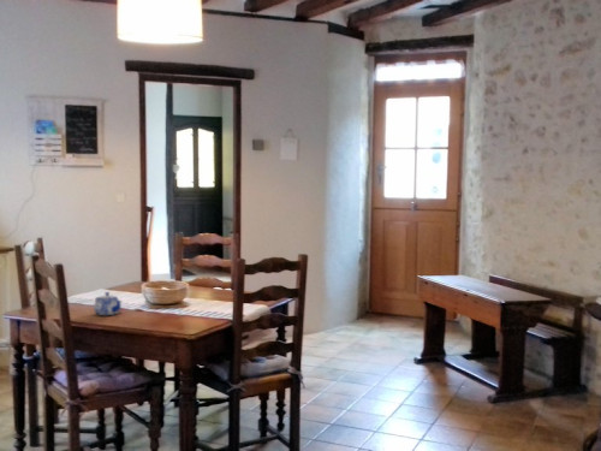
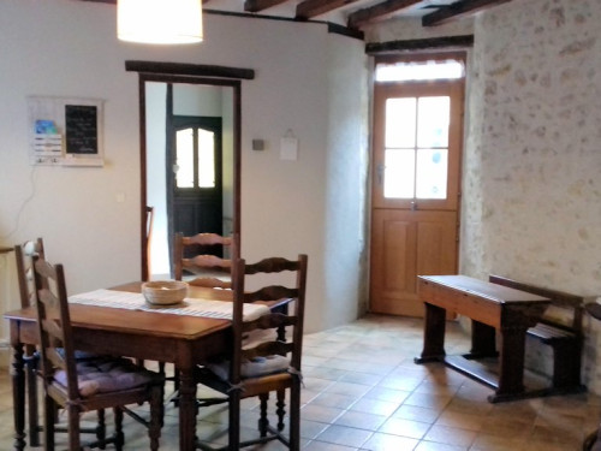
- teapot [93,291,123,316]
